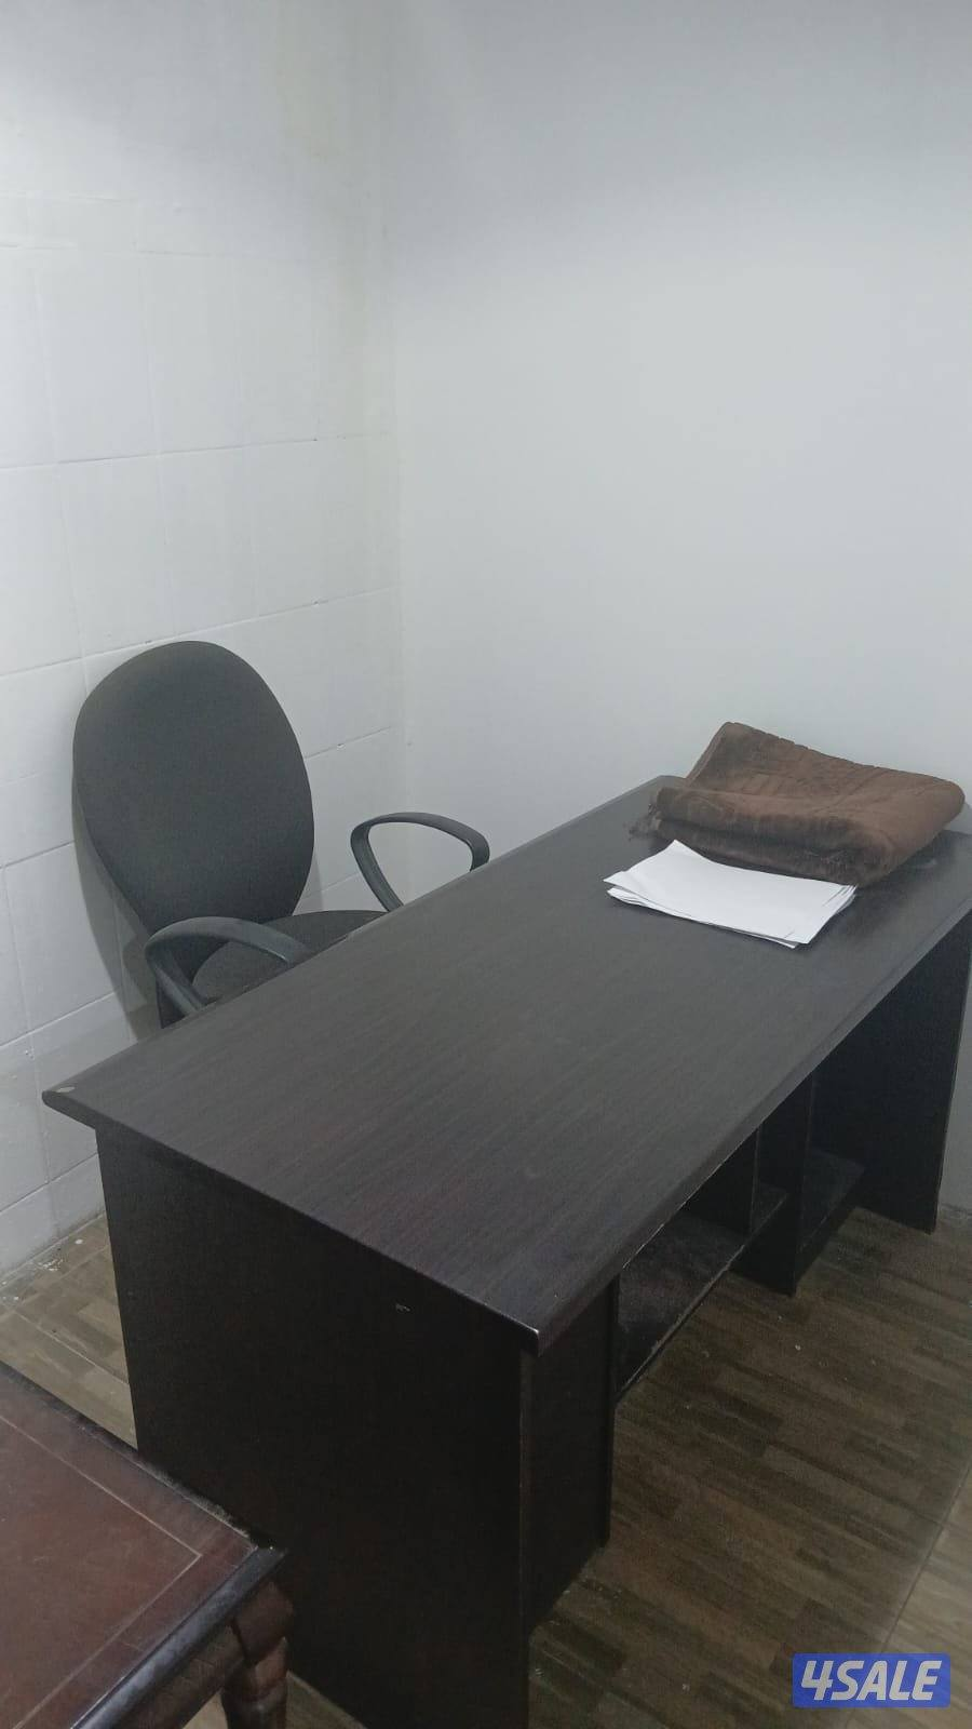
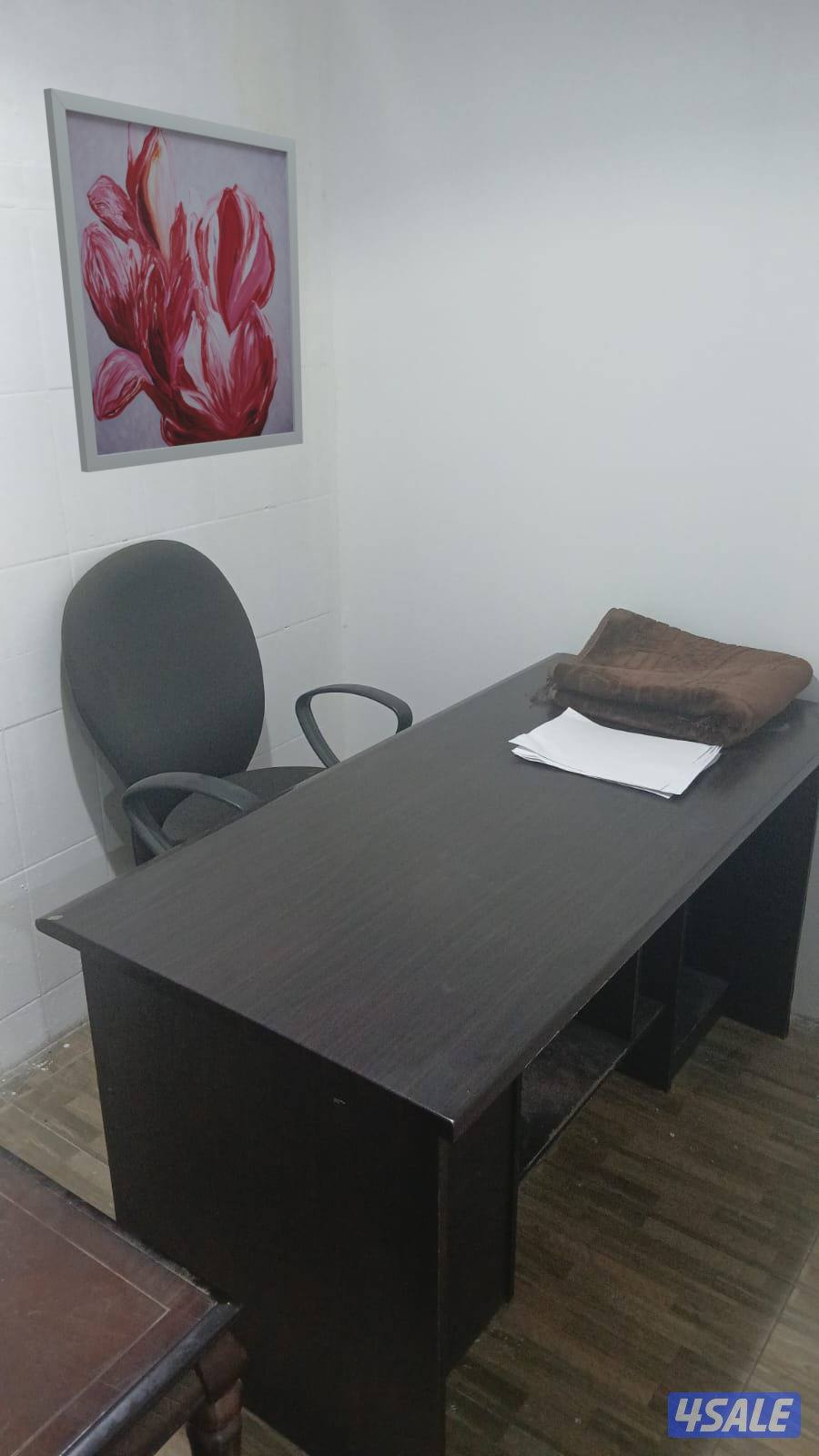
+ wall art [43,87,304,473]
